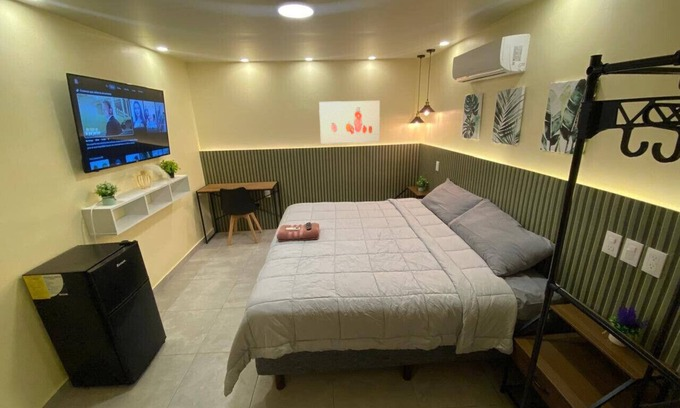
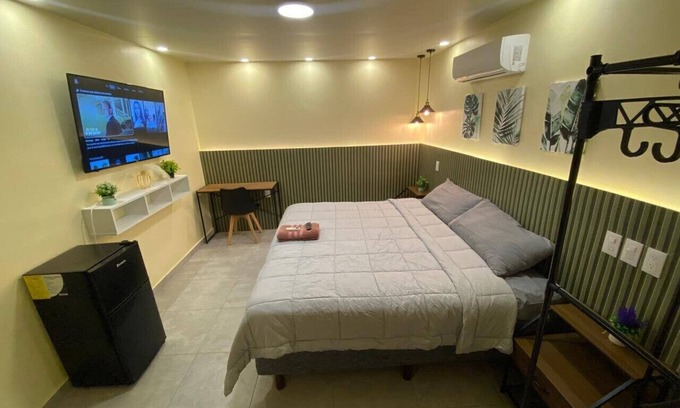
- wall art [318,100,381,144]
